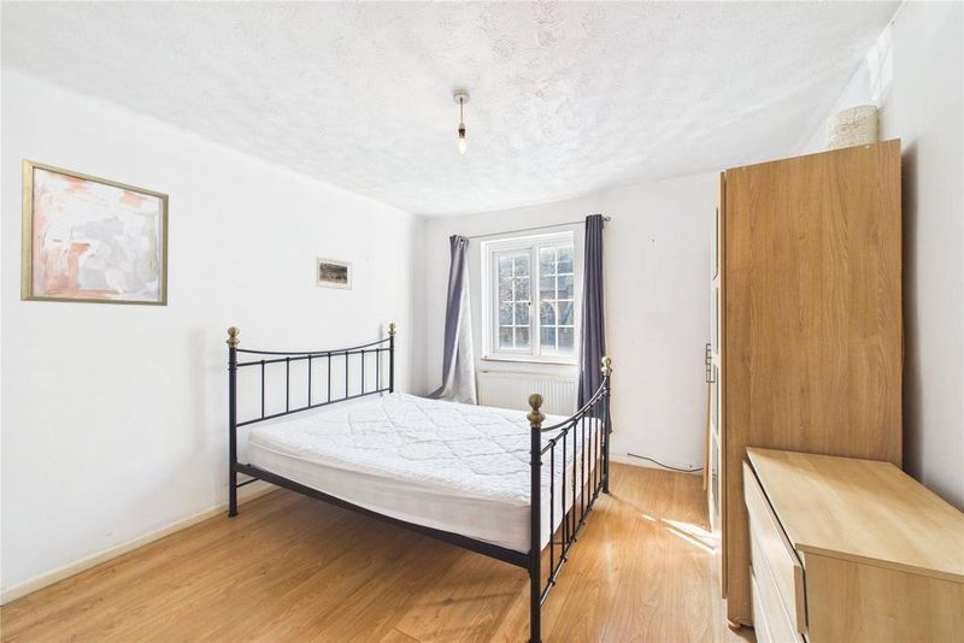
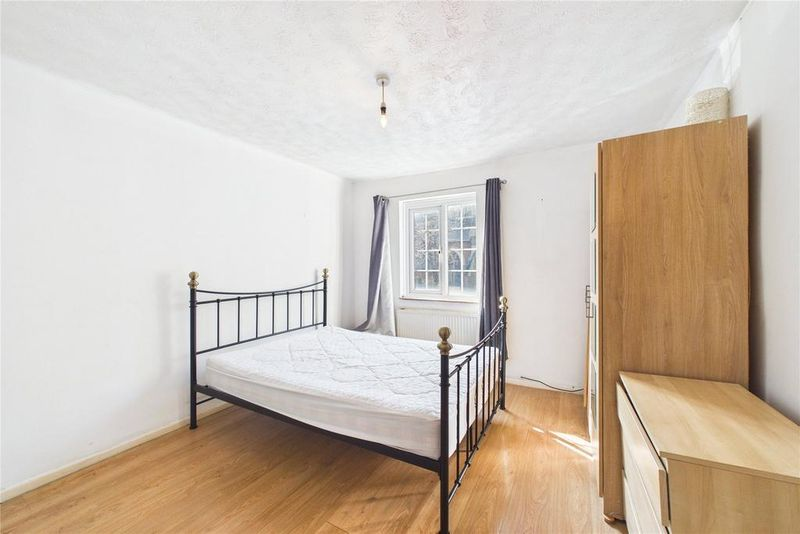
- wall art [19,158,170,307]
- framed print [312,254,353,291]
